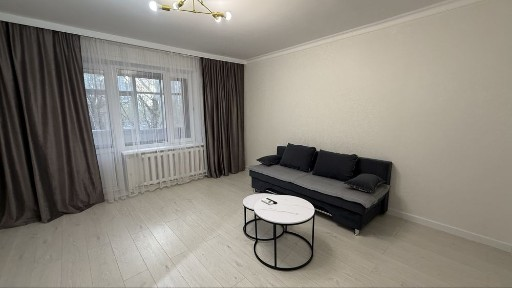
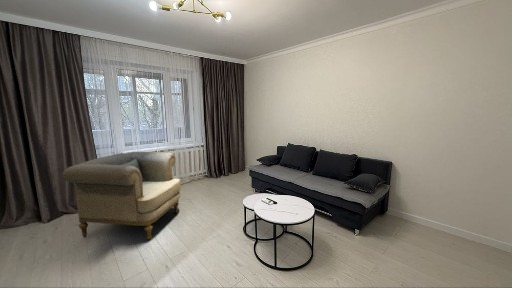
+ armchair [61,151,182,241]
